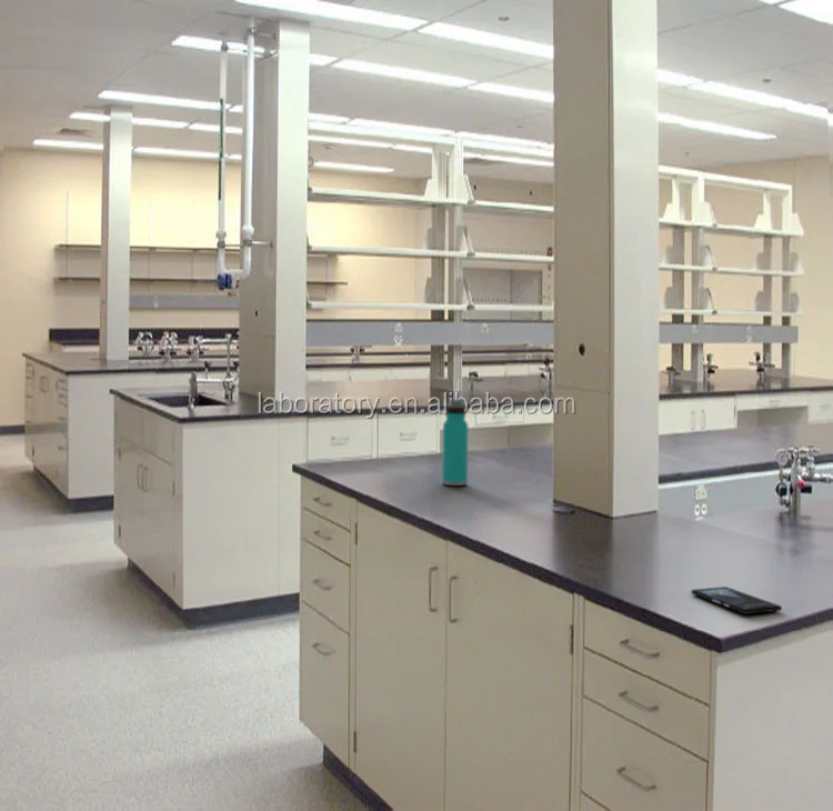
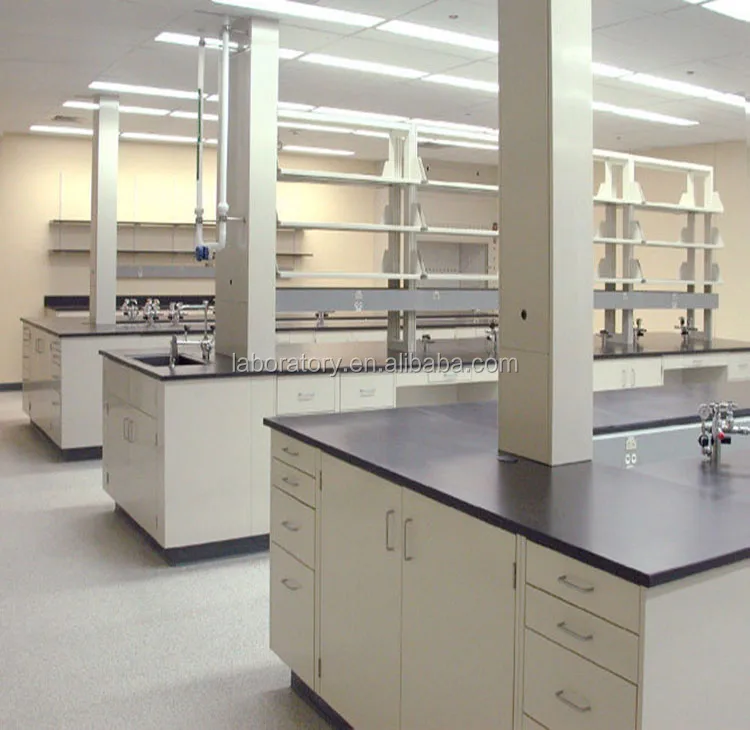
- water bottle [441,398,469,487]
- smartphone [690,585,783,615]
